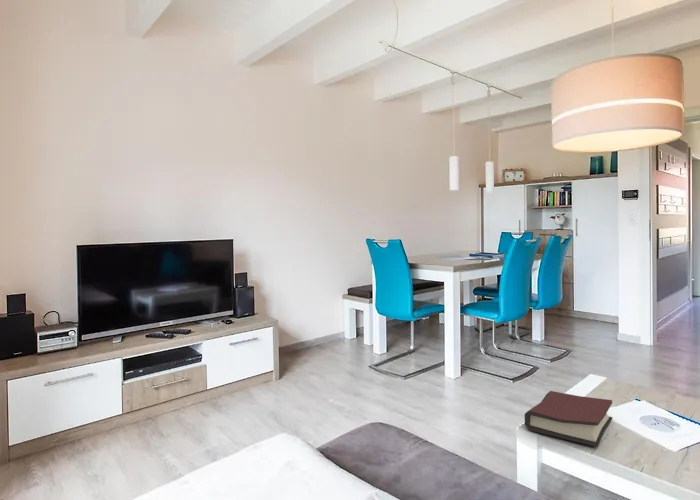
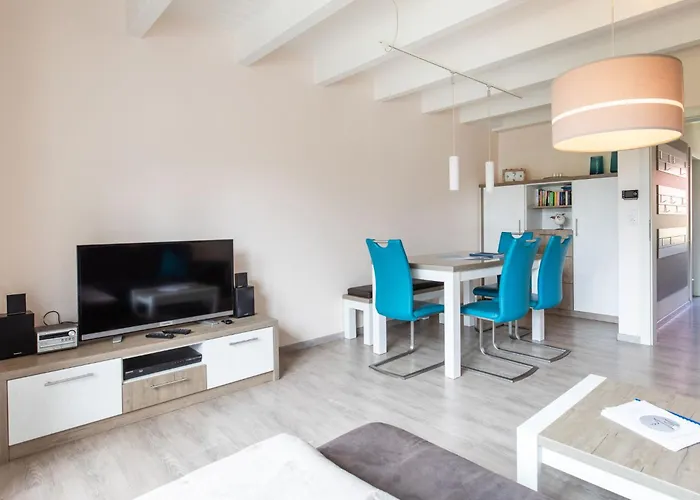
- hardback book [524,390,613,448]
